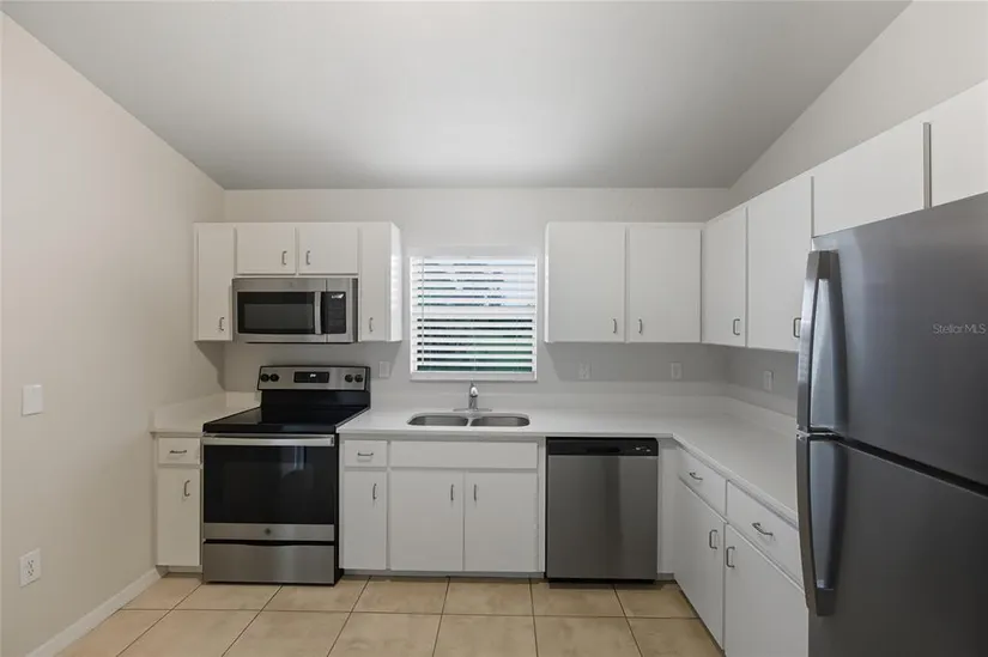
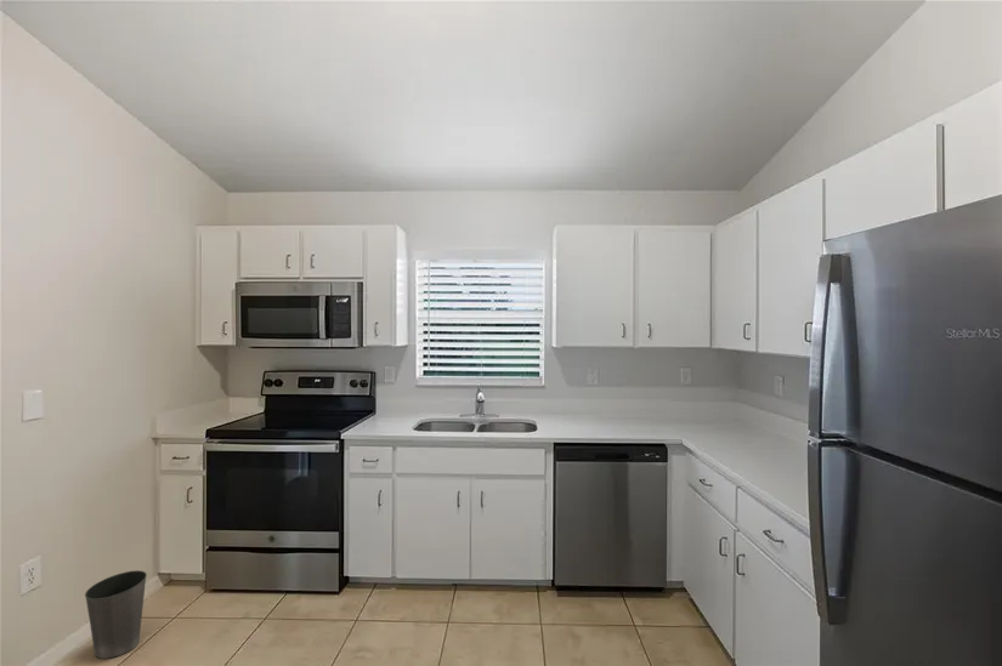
+ waste basket [84,569,148,660]
